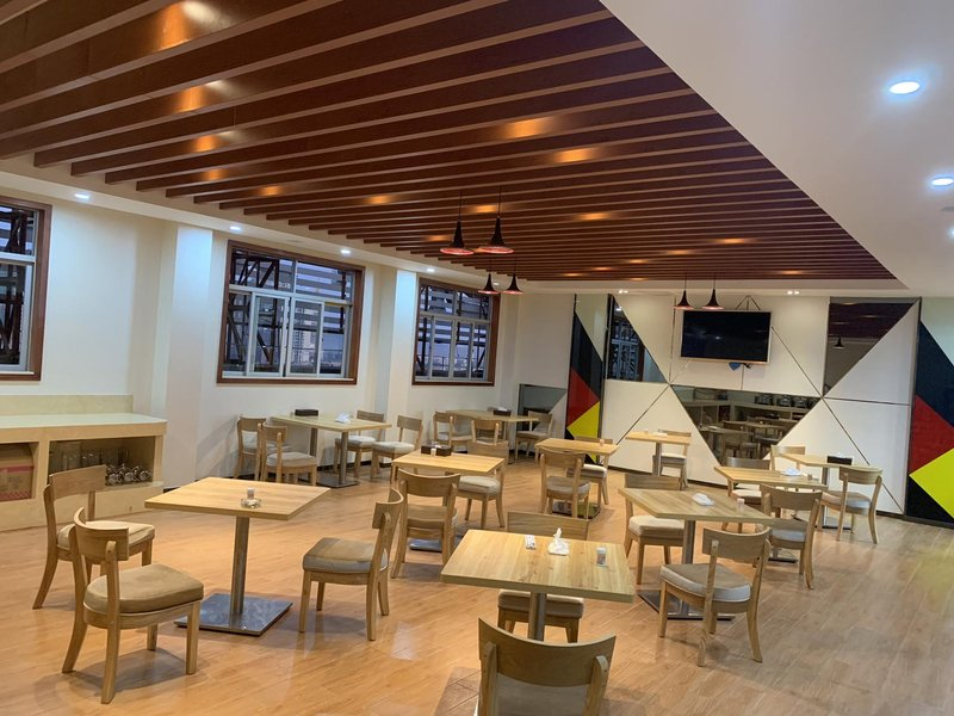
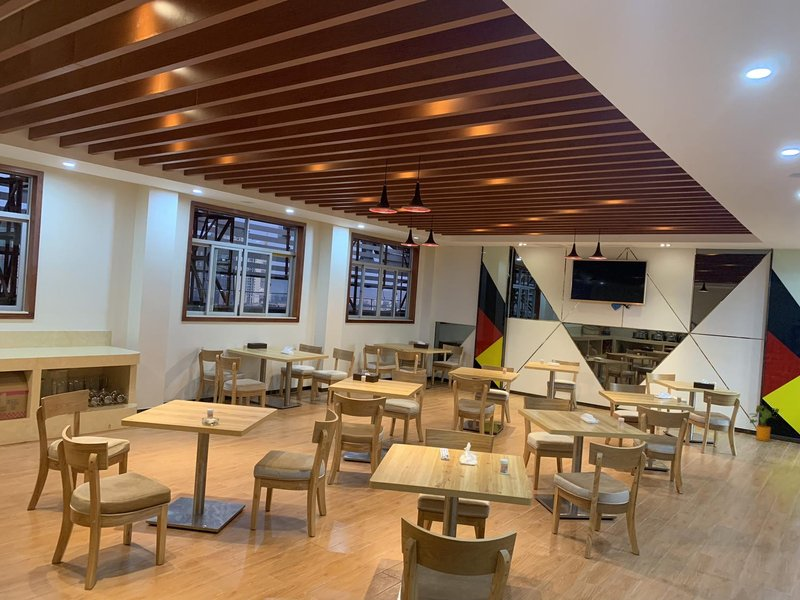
+ house plant [747,404,780,442]
